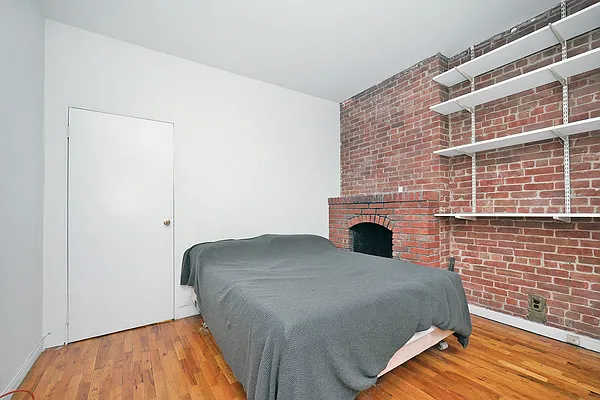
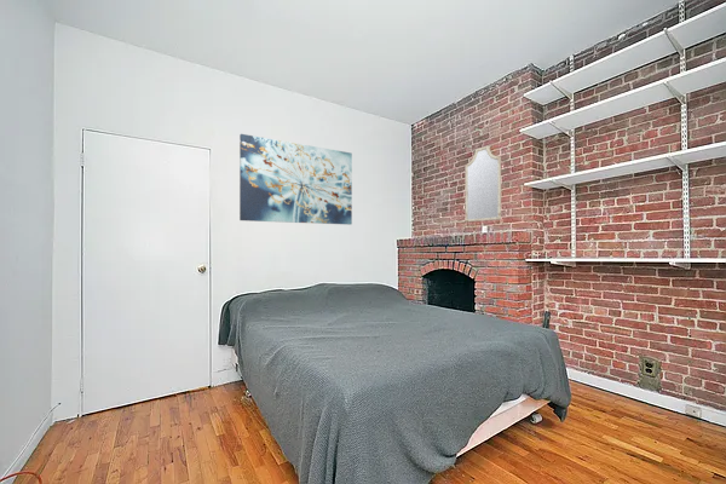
+ wall art [238,133,353,226]
+ home mirror [465,145,502,223]
